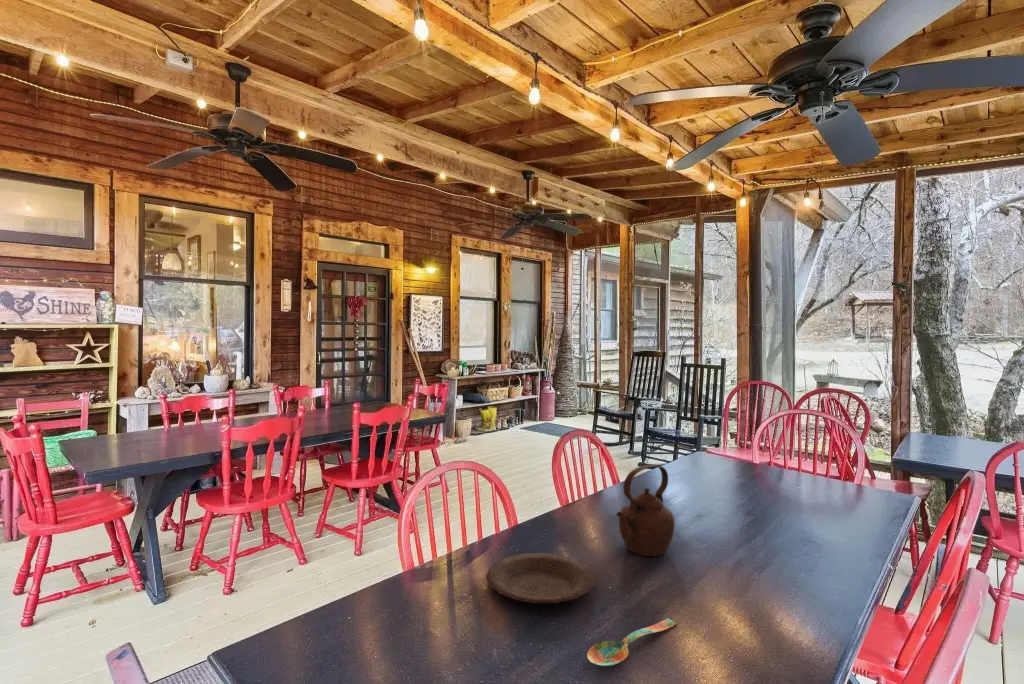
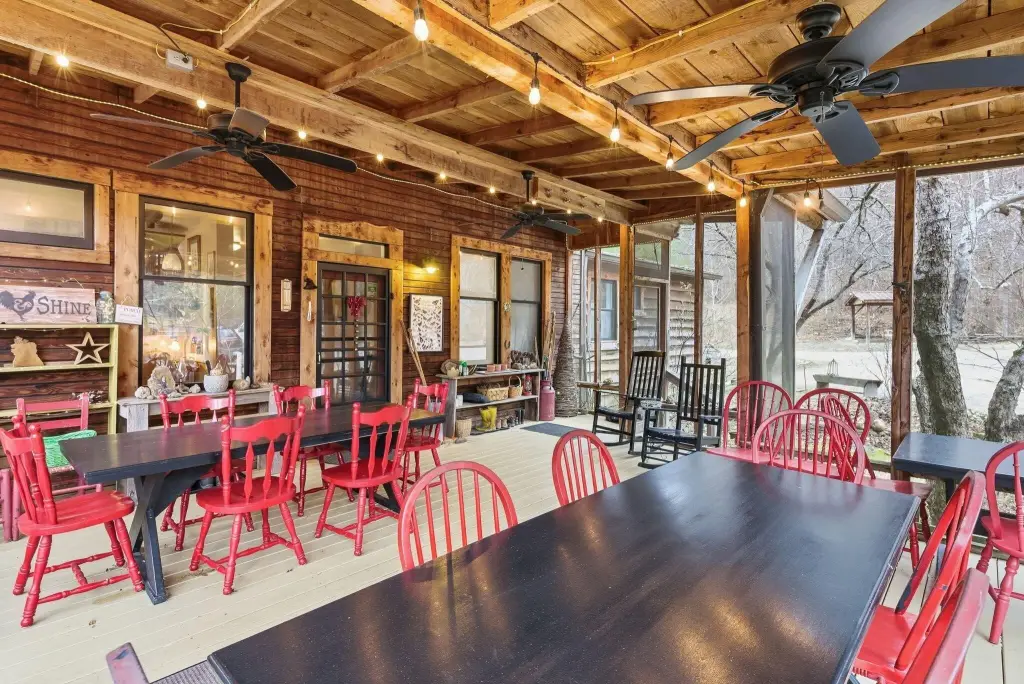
- spoon [586,617,678,667]
- plate [485,552,596,604]
- teapot [615,464,676,557]
